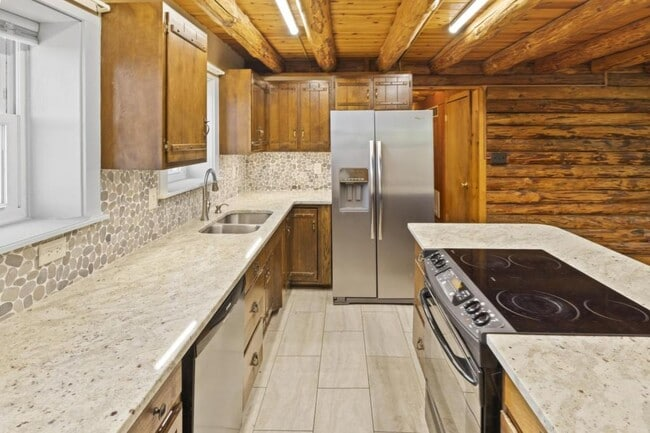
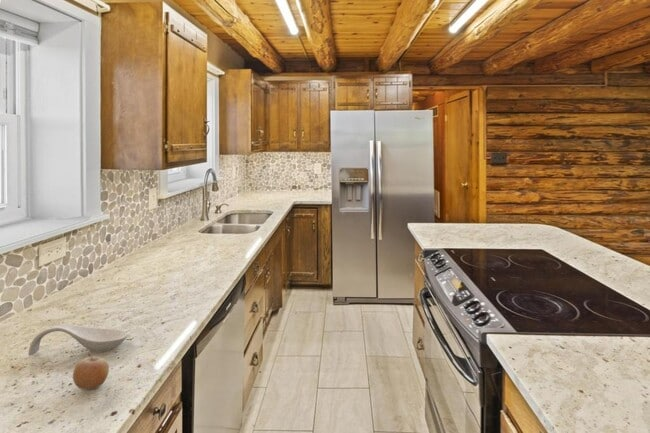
+ spoon rest [28,324,128,356]
+ fruit [72,352,110,391]
